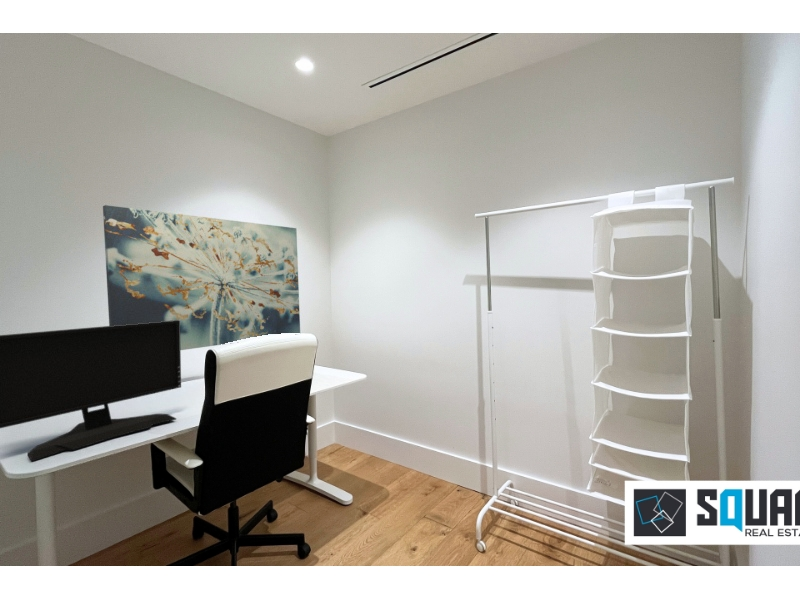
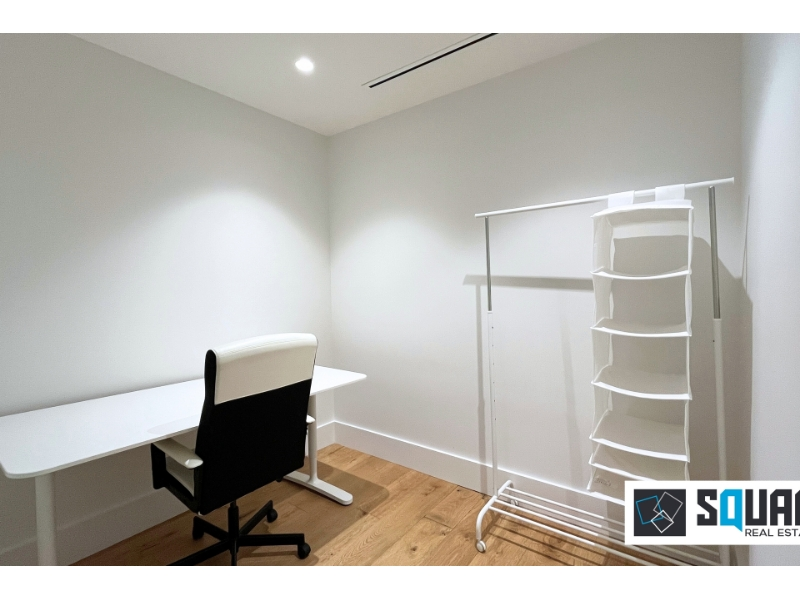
- wall art [102,204,301,351]
- computer monitor [0,320,182,462]
